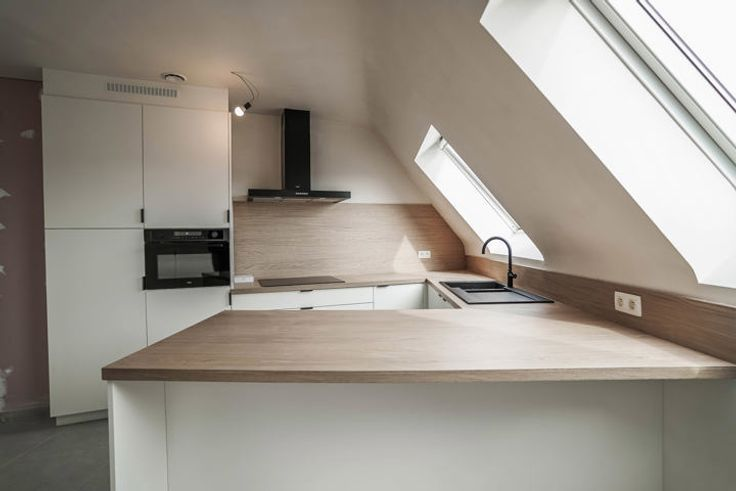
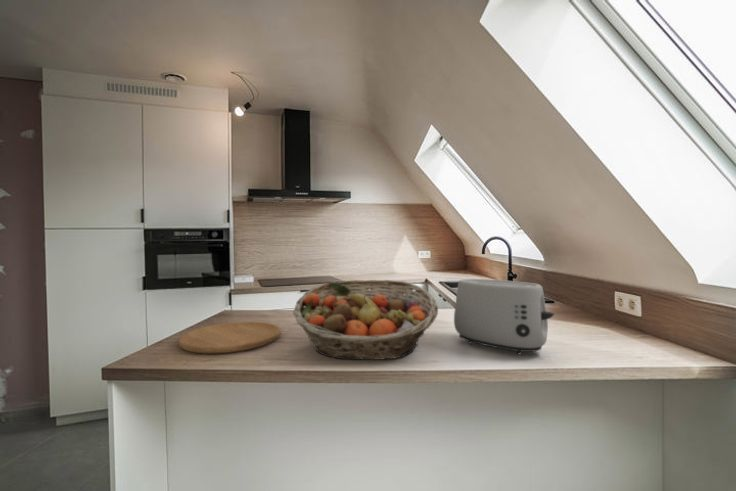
+ toaster [453,278,555,355]
+ cutting board [178,321,282,354]
+ fruit basket [292,279,439,361]
